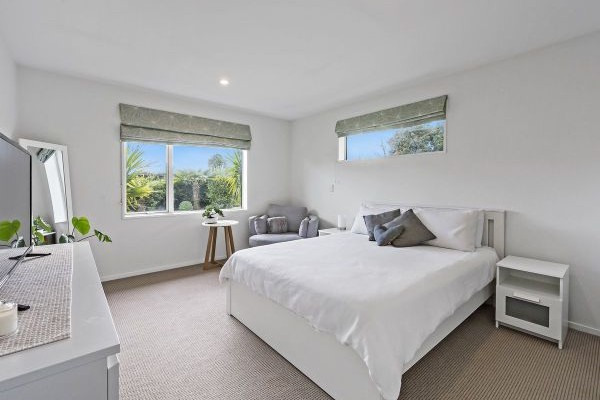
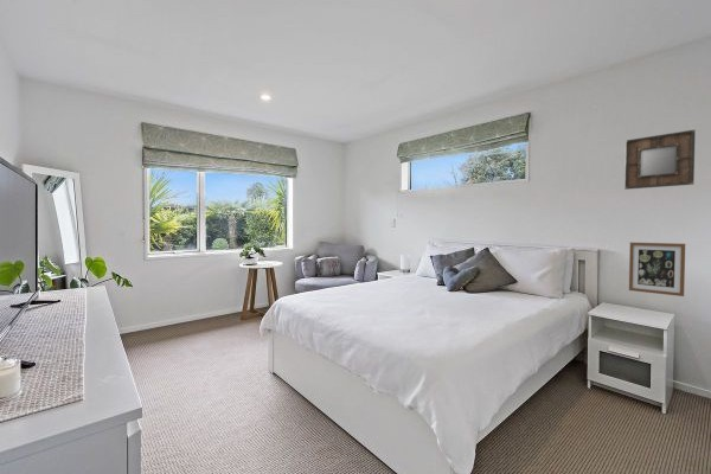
+ home mirror [623,128,697,191]
+ wall art [628,242,686,297]
